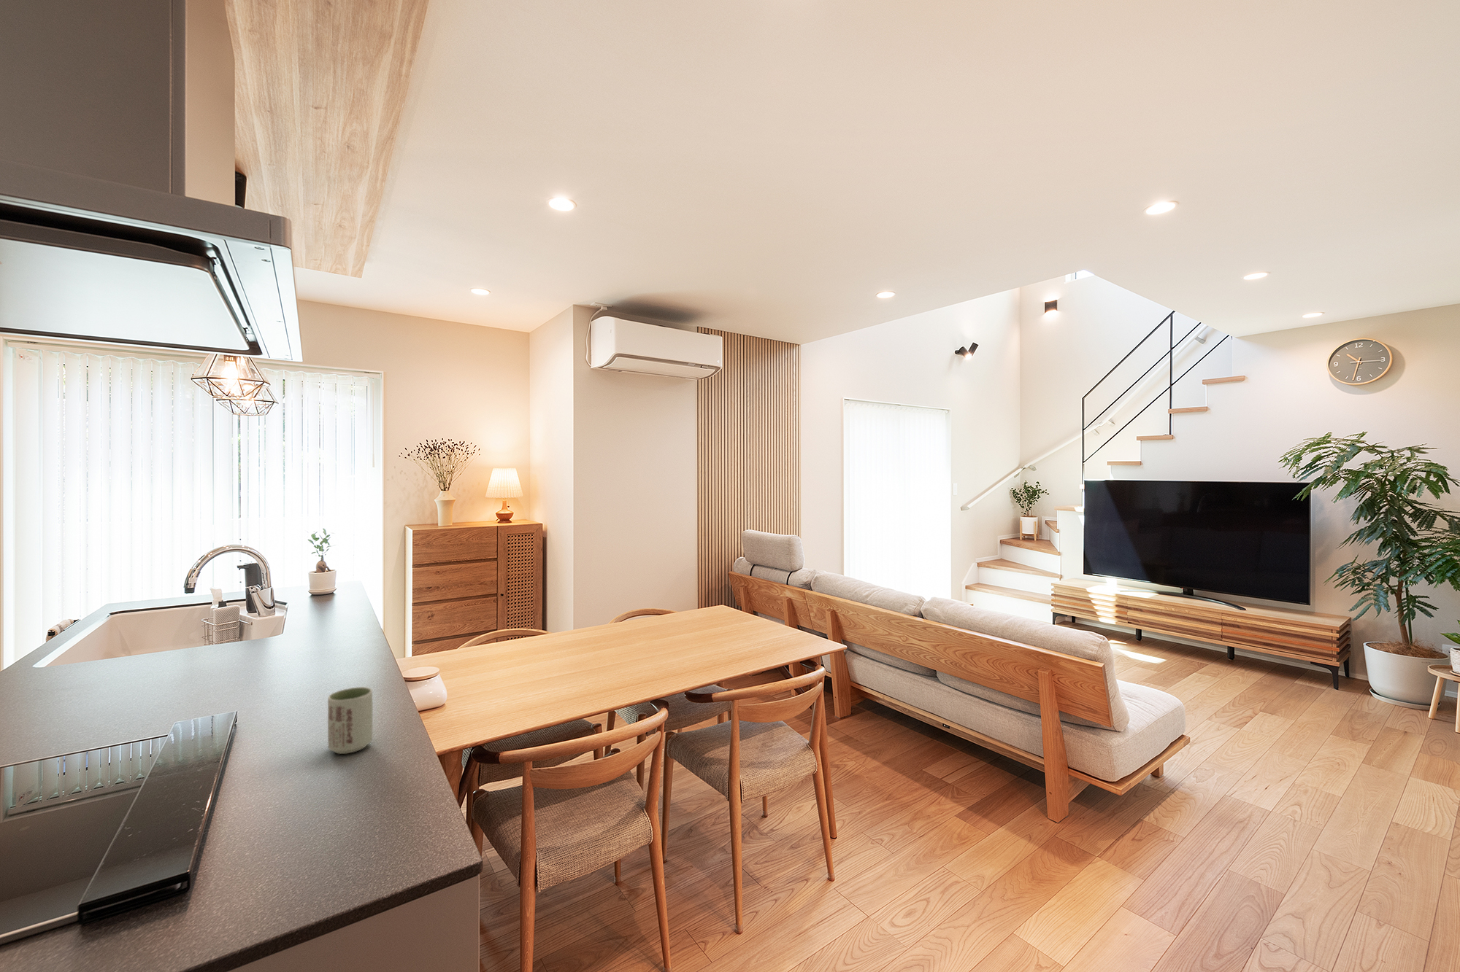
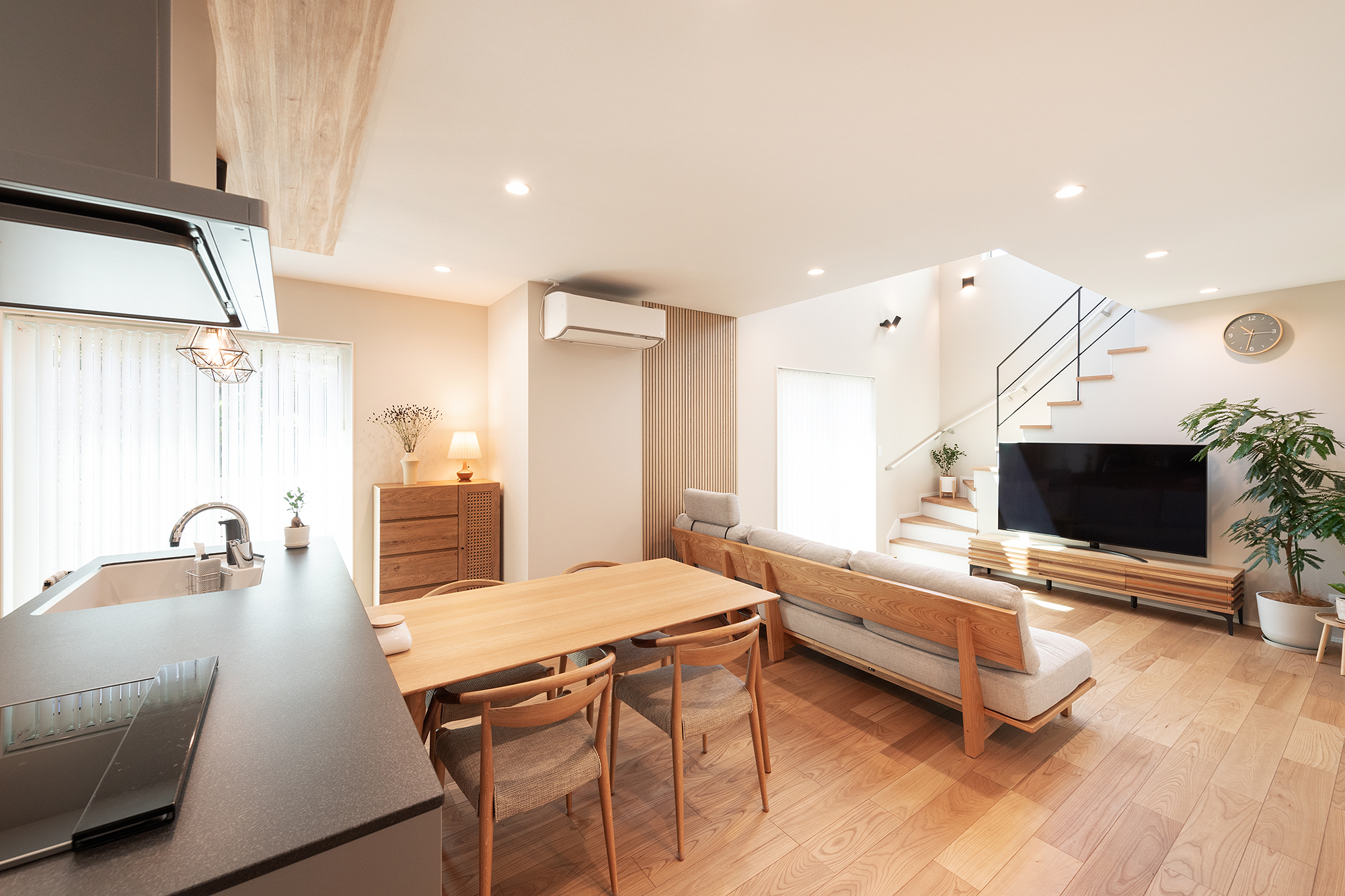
- cup [327,687,373,755]
